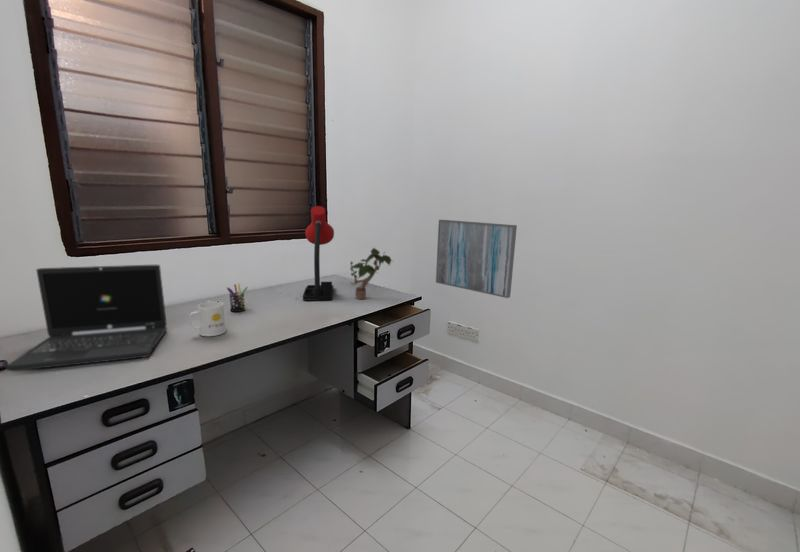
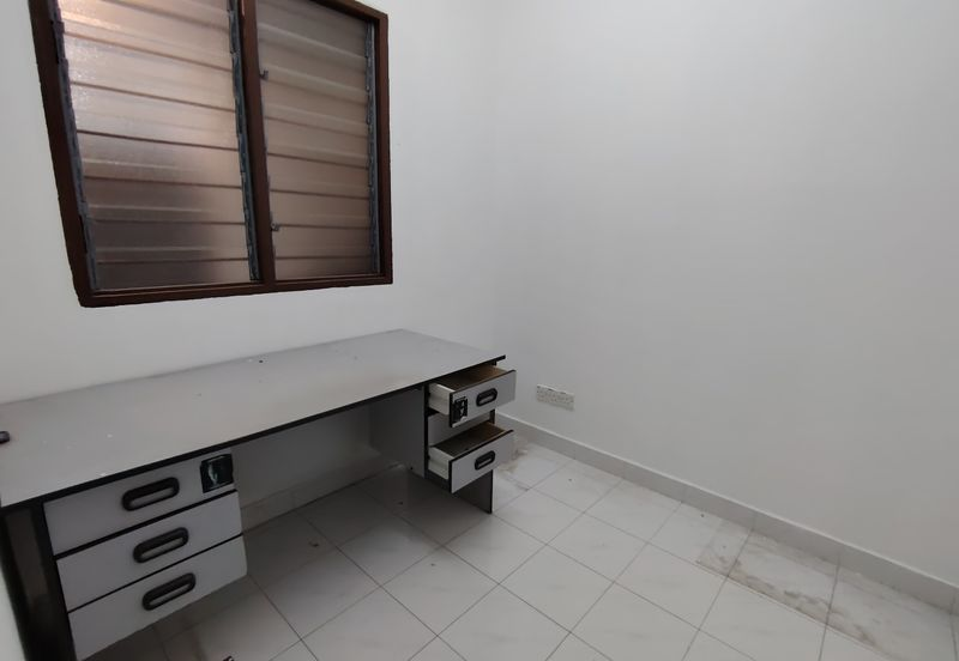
- potted plant [349,246,394,300]
- wall art [435,219,518,299]
- desk lamp [302,205,335,301]
- mug [188,301,227,337]
- pen holder [226,283,249,313]
- laptop [5,264,168,372]
